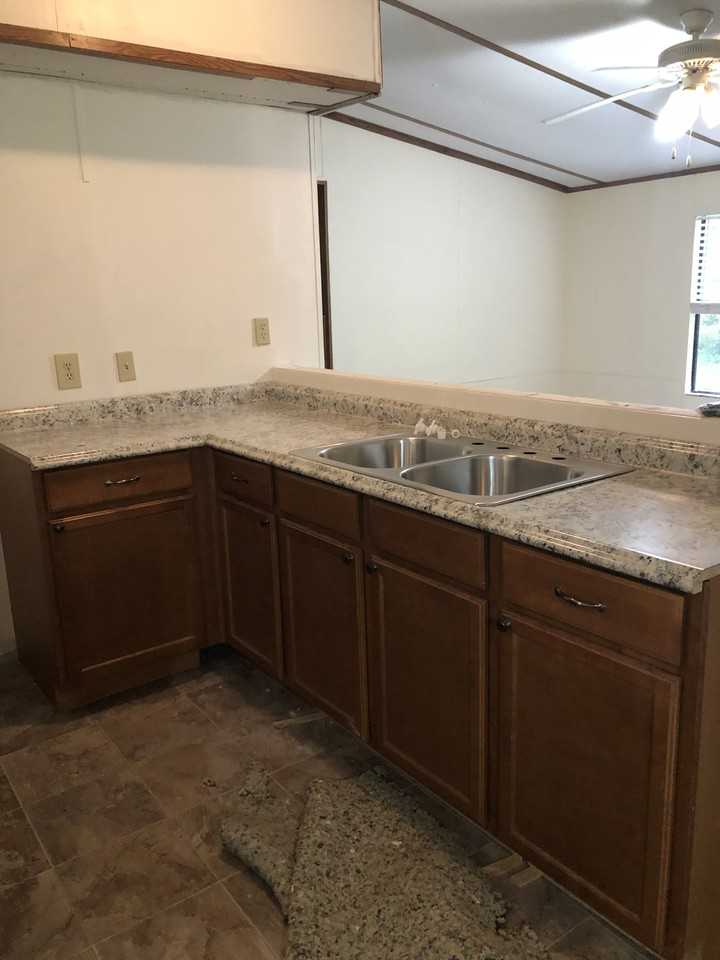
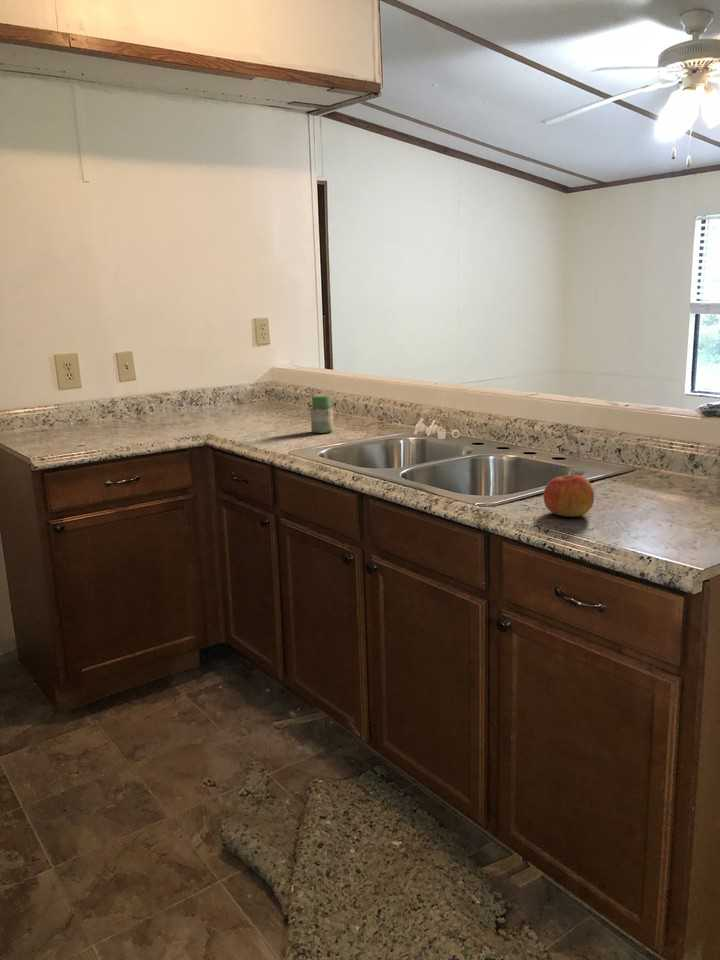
+ apple [542,474,595,518]
+ jar [310,394,334,434]
